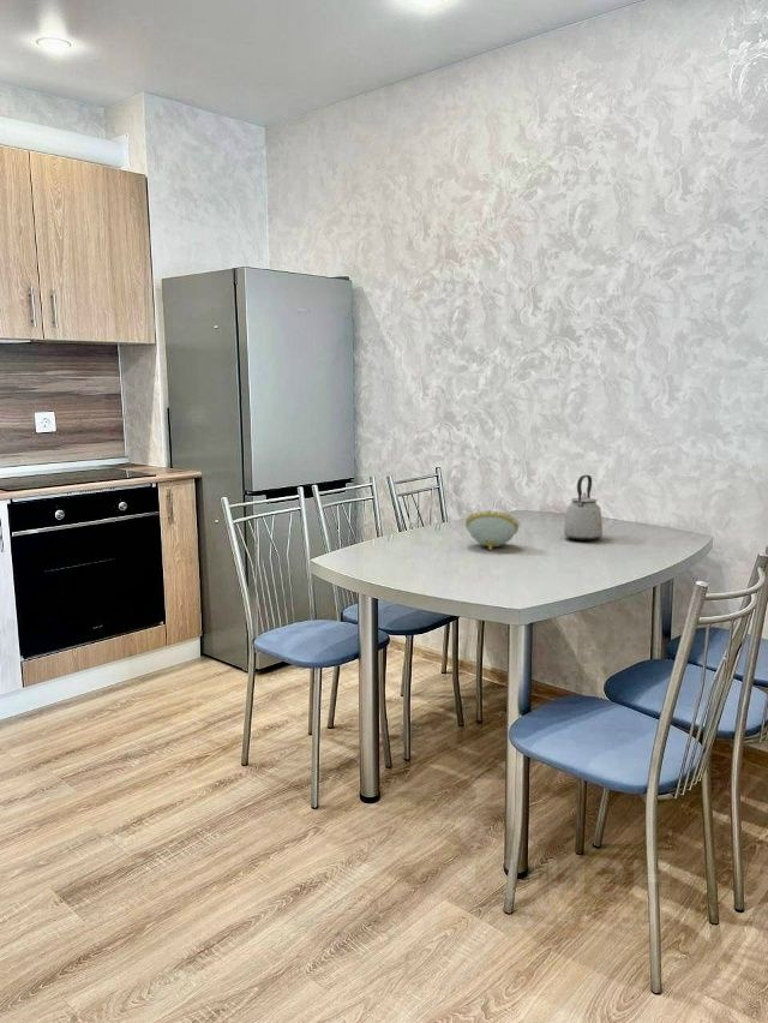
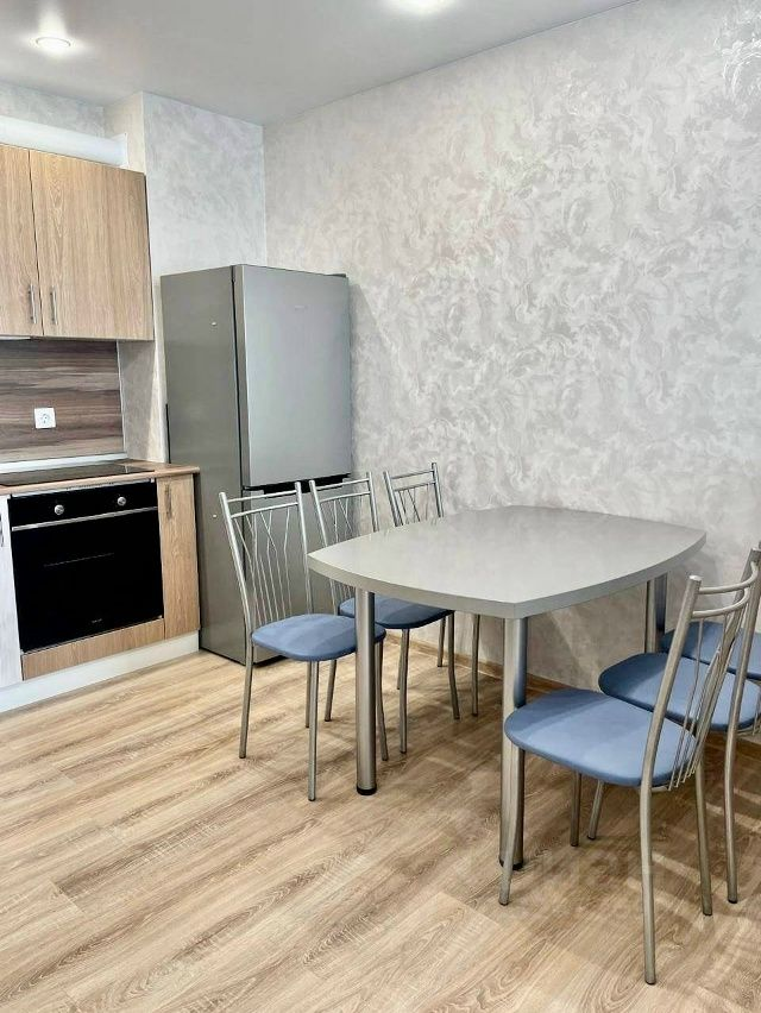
- kettle [563,474,604,542]
- decorative bowl [464,509,521,551]
